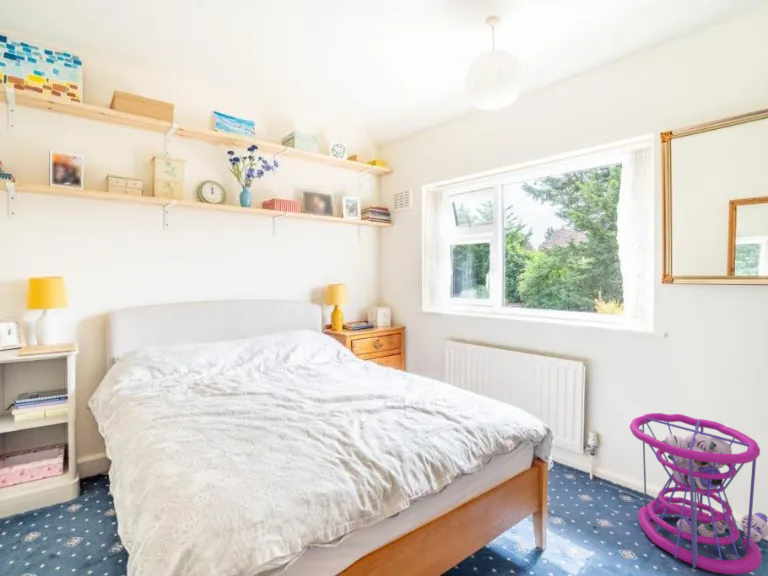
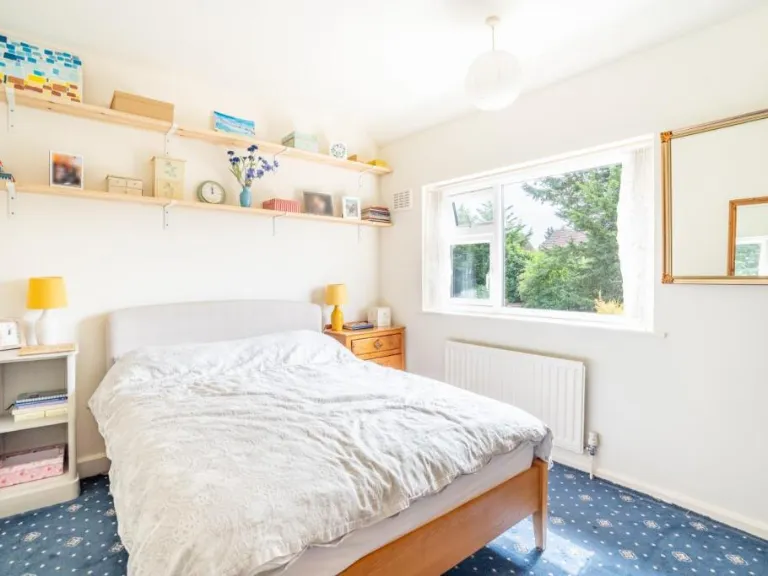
- laundry basket [629,412,768,575]
